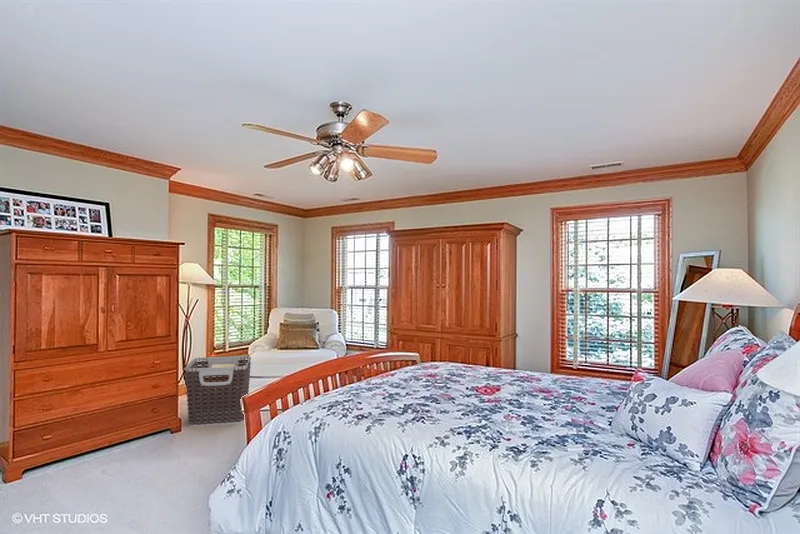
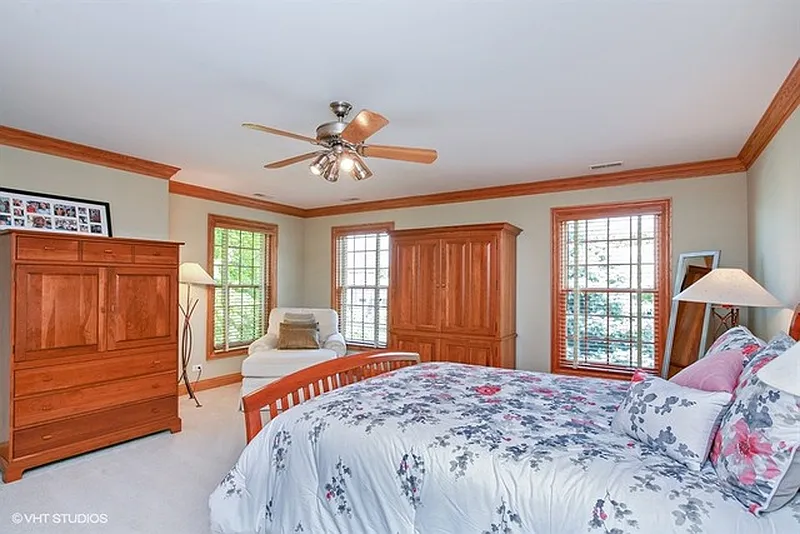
- clothes hamper [184,355,252,428]
